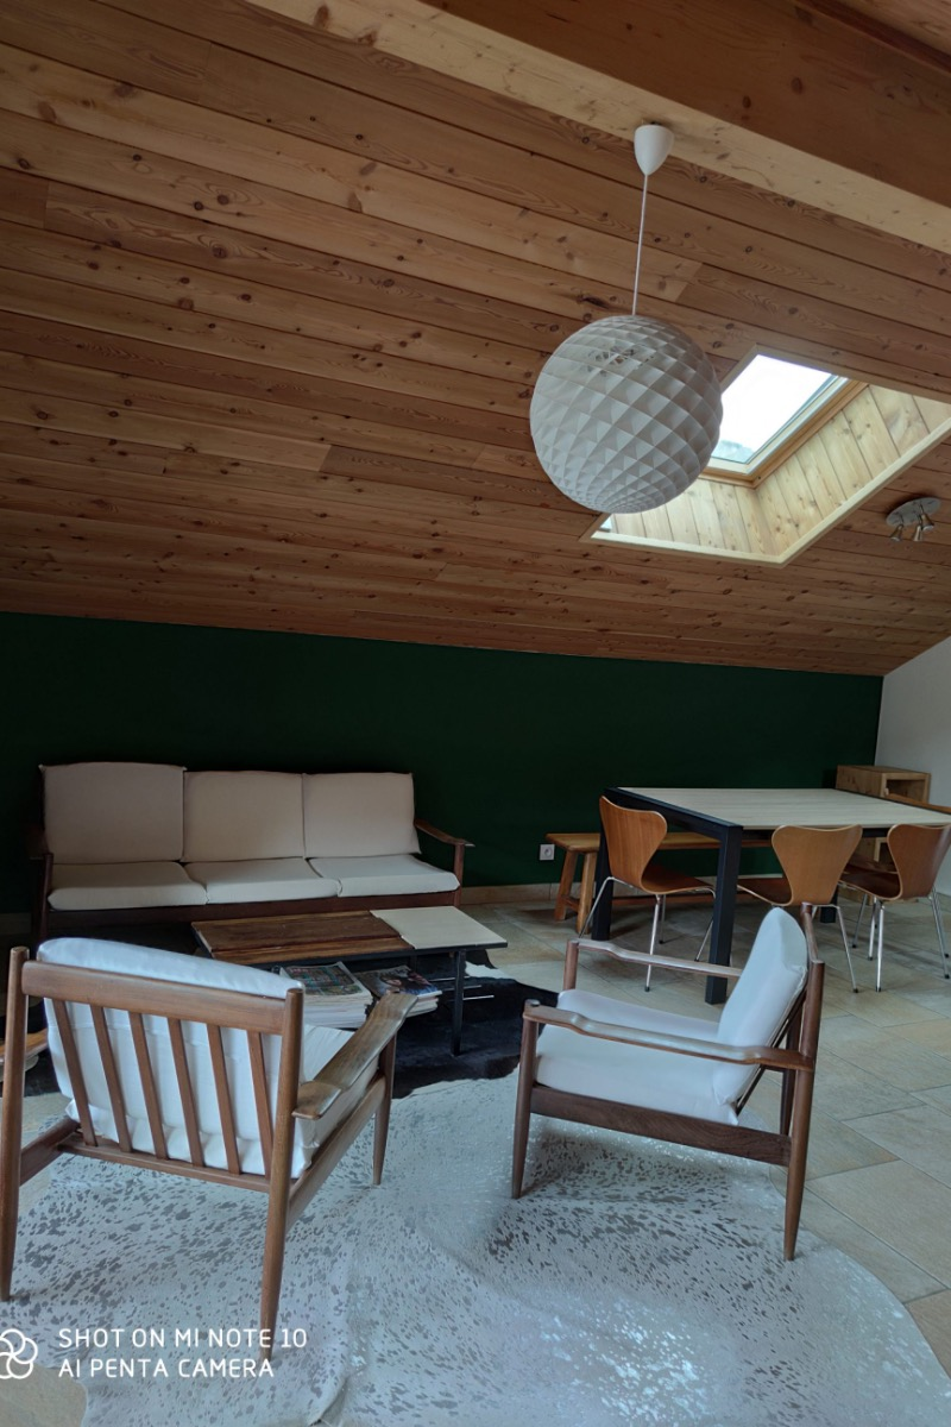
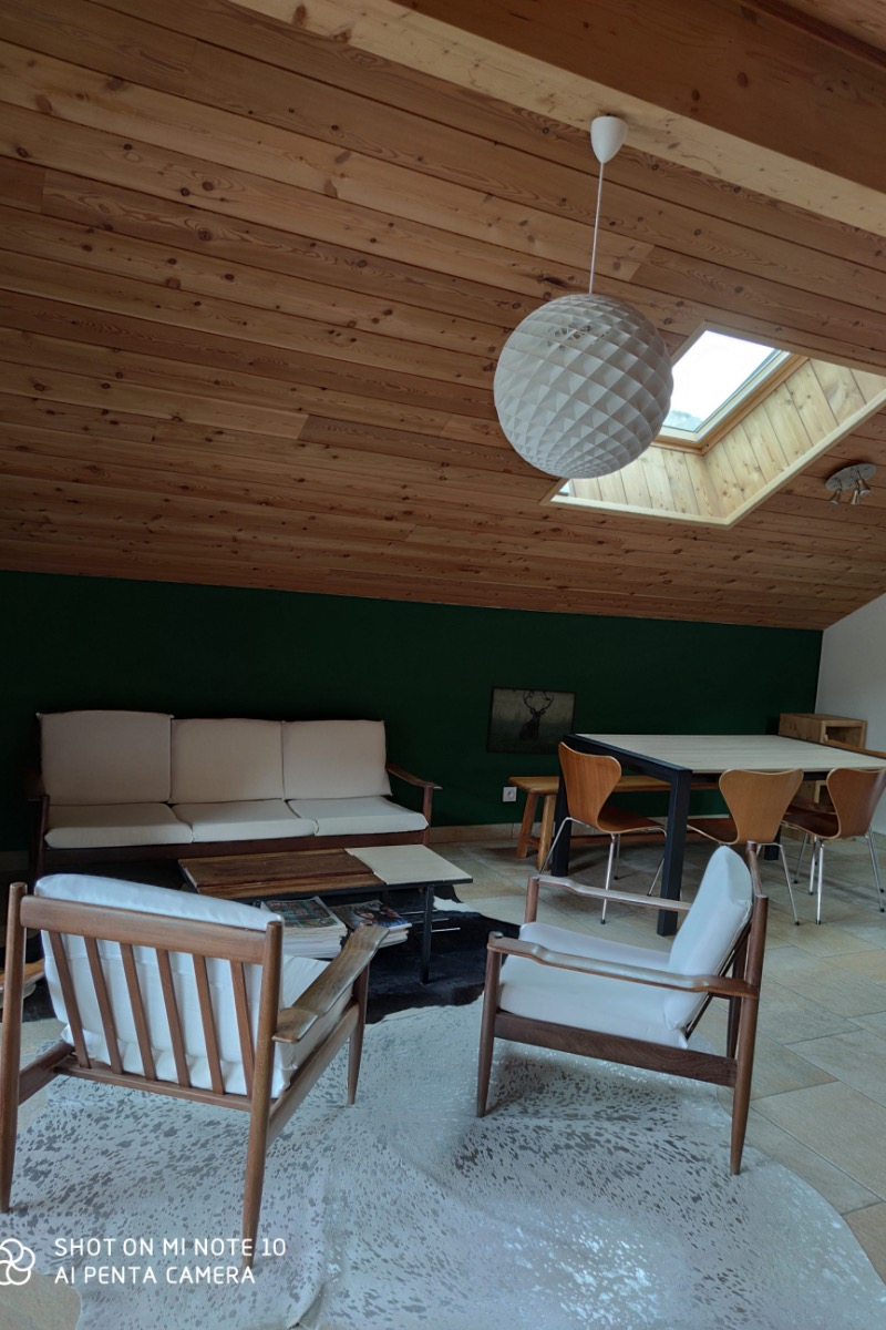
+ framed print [484,684,578,756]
